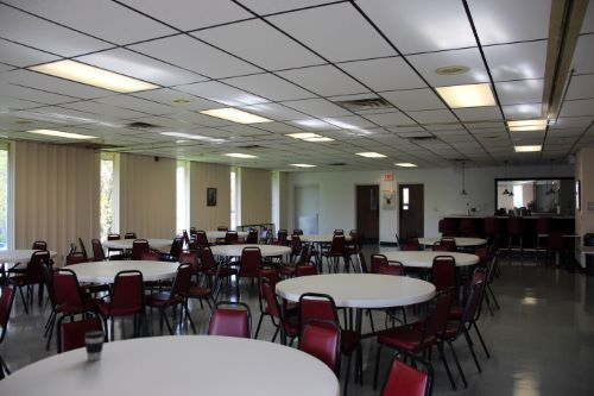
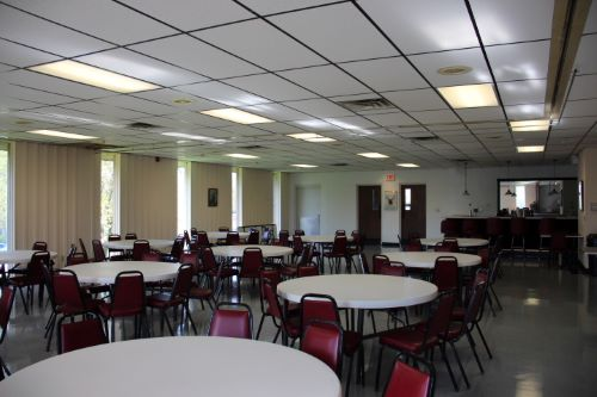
- coffee cup [83,329,106,362]
